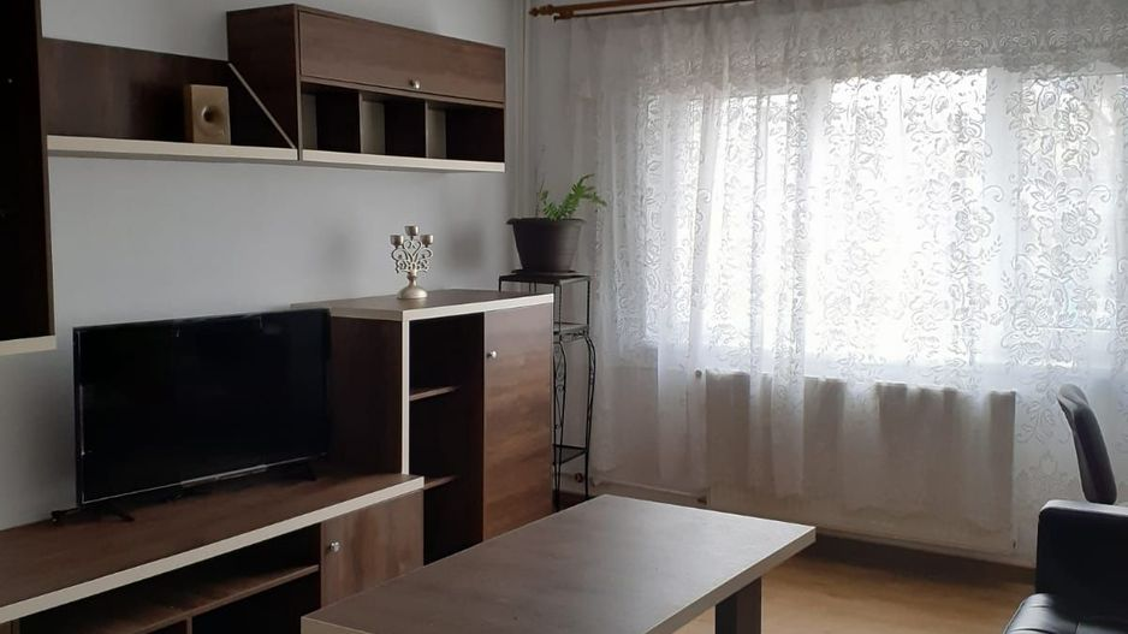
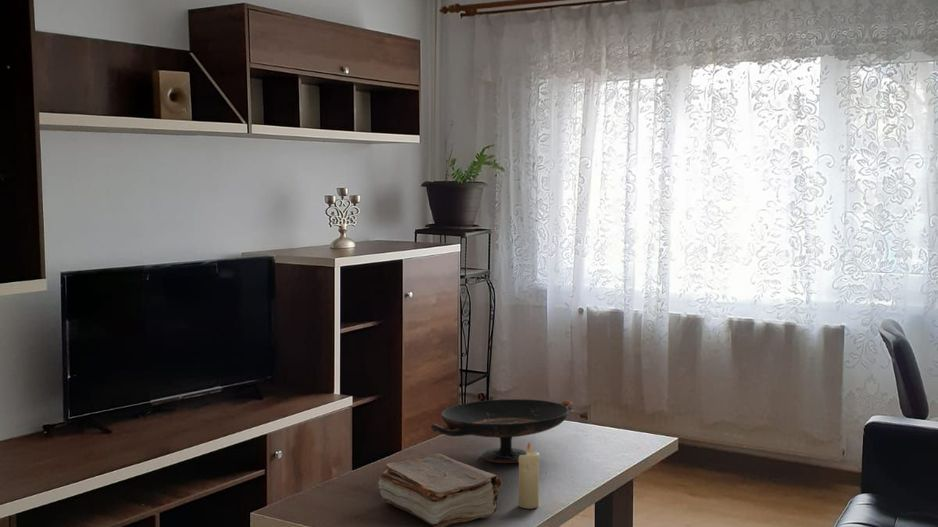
+ book [378,452,503,527]
+ decorative bowl [430,398,574,464]
+ candle [518,441,540,510]
